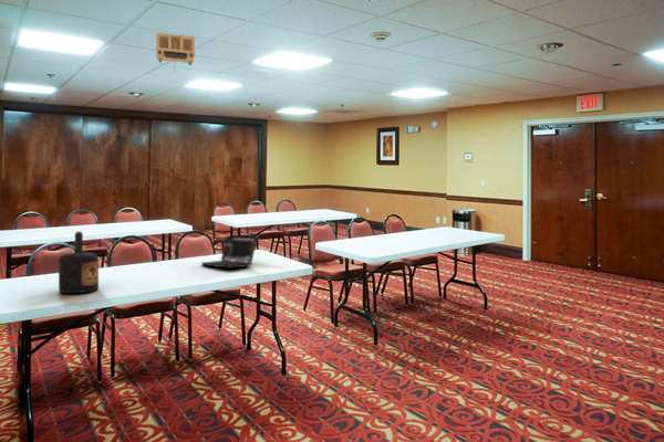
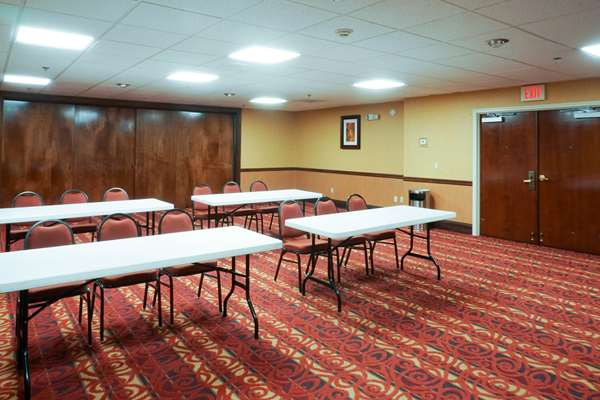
- laptop [200,233,258,270]
- bottle [58,230,100,294]
- projector [155,32,196,74]
